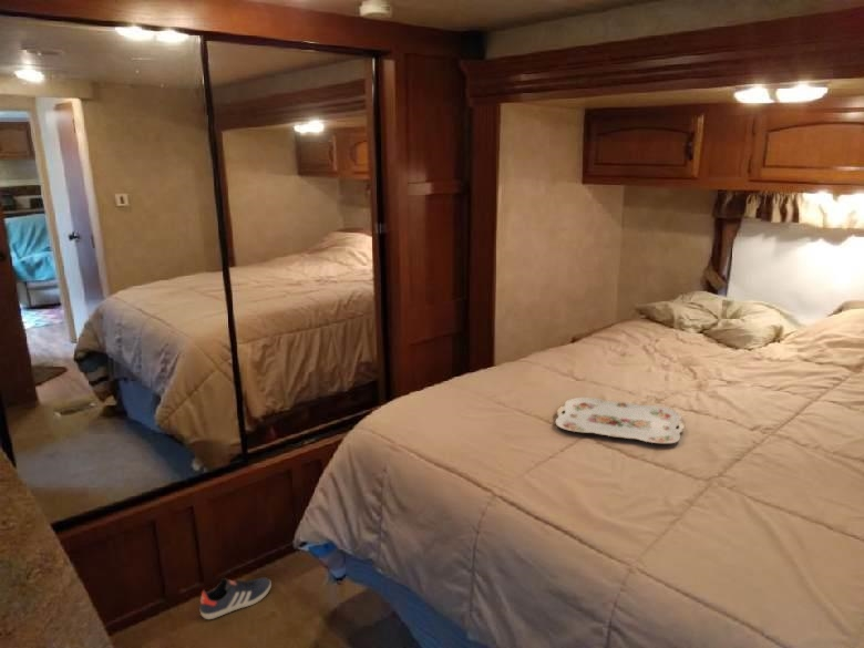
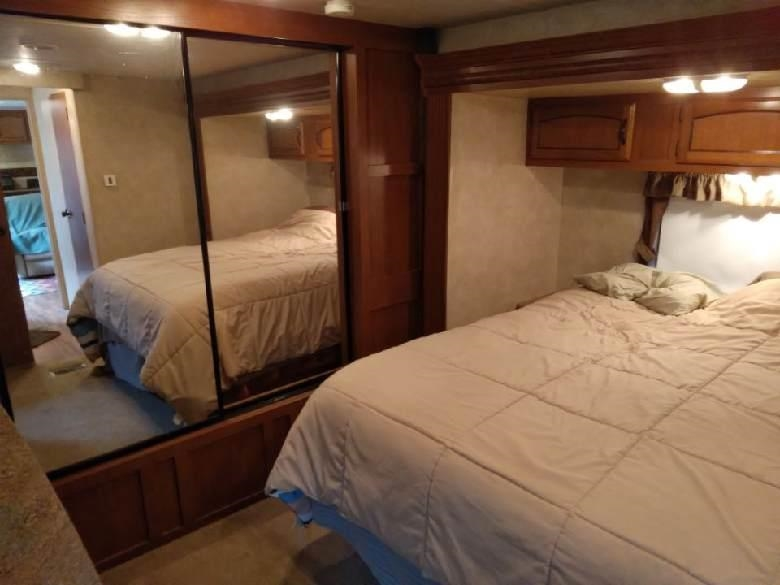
- serving tray [554,397,686,444]
- sneaker [199,576,272,620]
